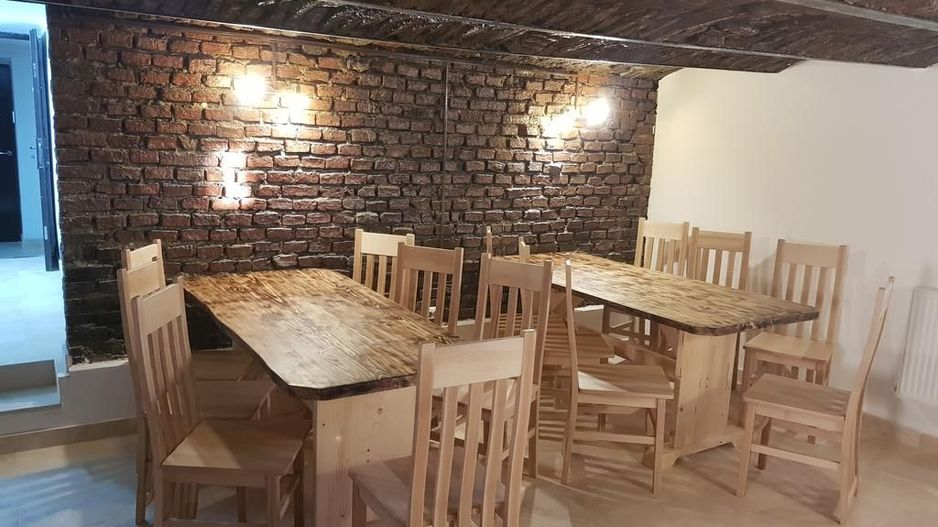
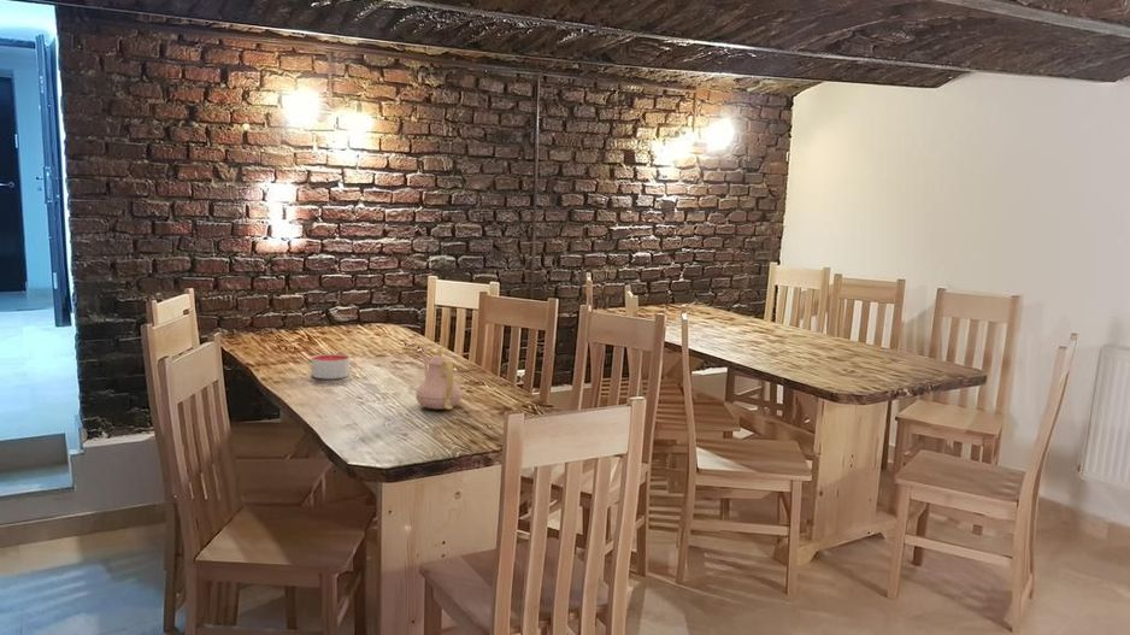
+ candle [311,353,351,380]
+ teapot [414,345,464,411]
